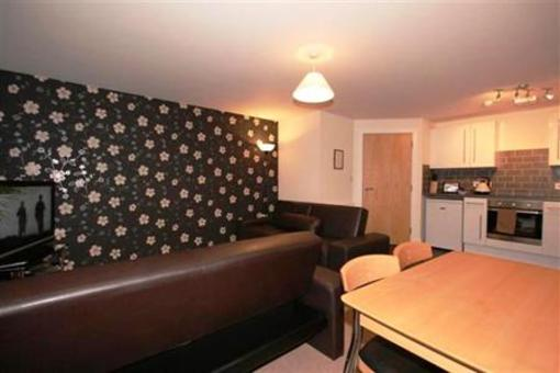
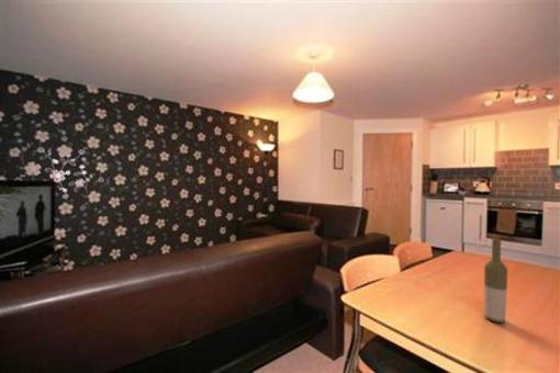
+ bottle [483,238,508,324]
